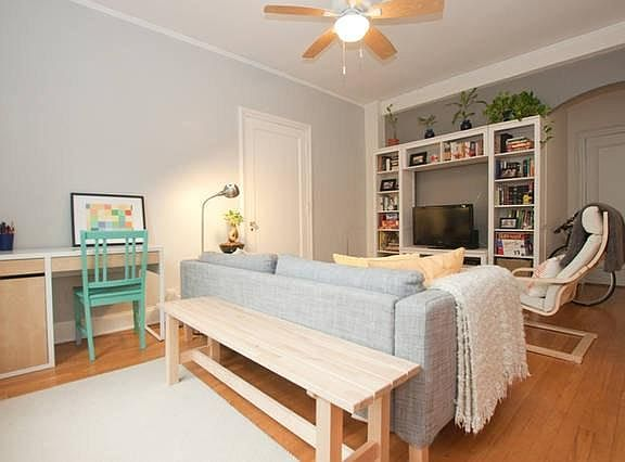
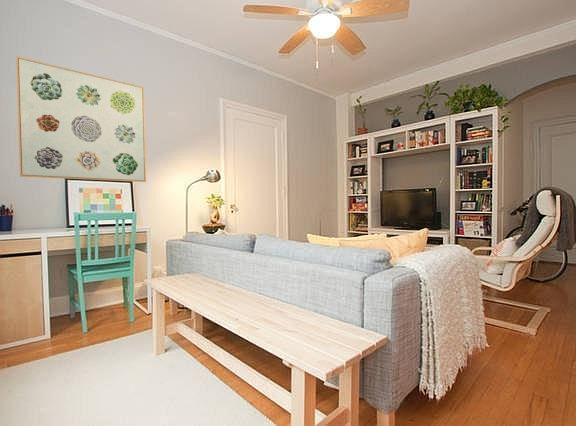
+ wall art [15,56,147,183]
